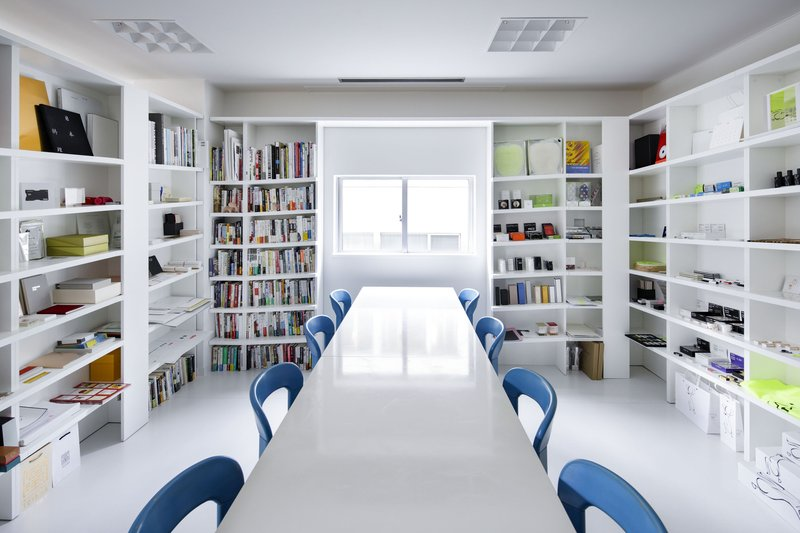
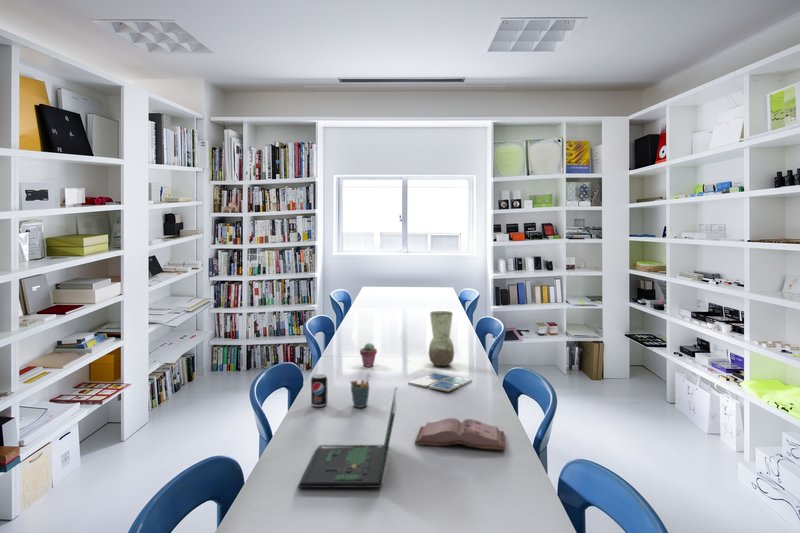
+ potted succulent [359,342,378,368]
+ laptop [296,386,398,489]
+ beverage can [310,373,329,408]
+ hardback book [414,417,506,451]
+ drink coaster [407,372,473,392]
+ pen holder [349,373,371,409]
+ vase [428,310,455,367]
